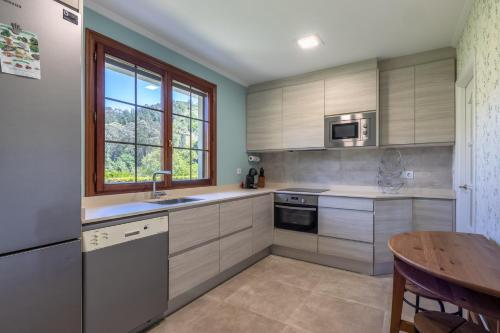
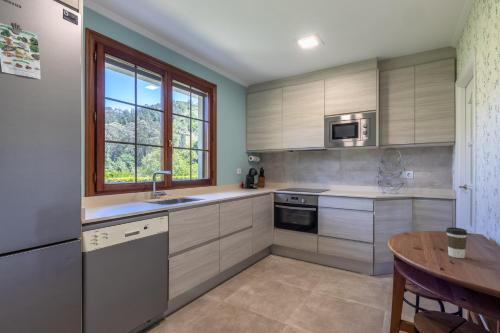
+ coffee cup [445,226,468,259]
